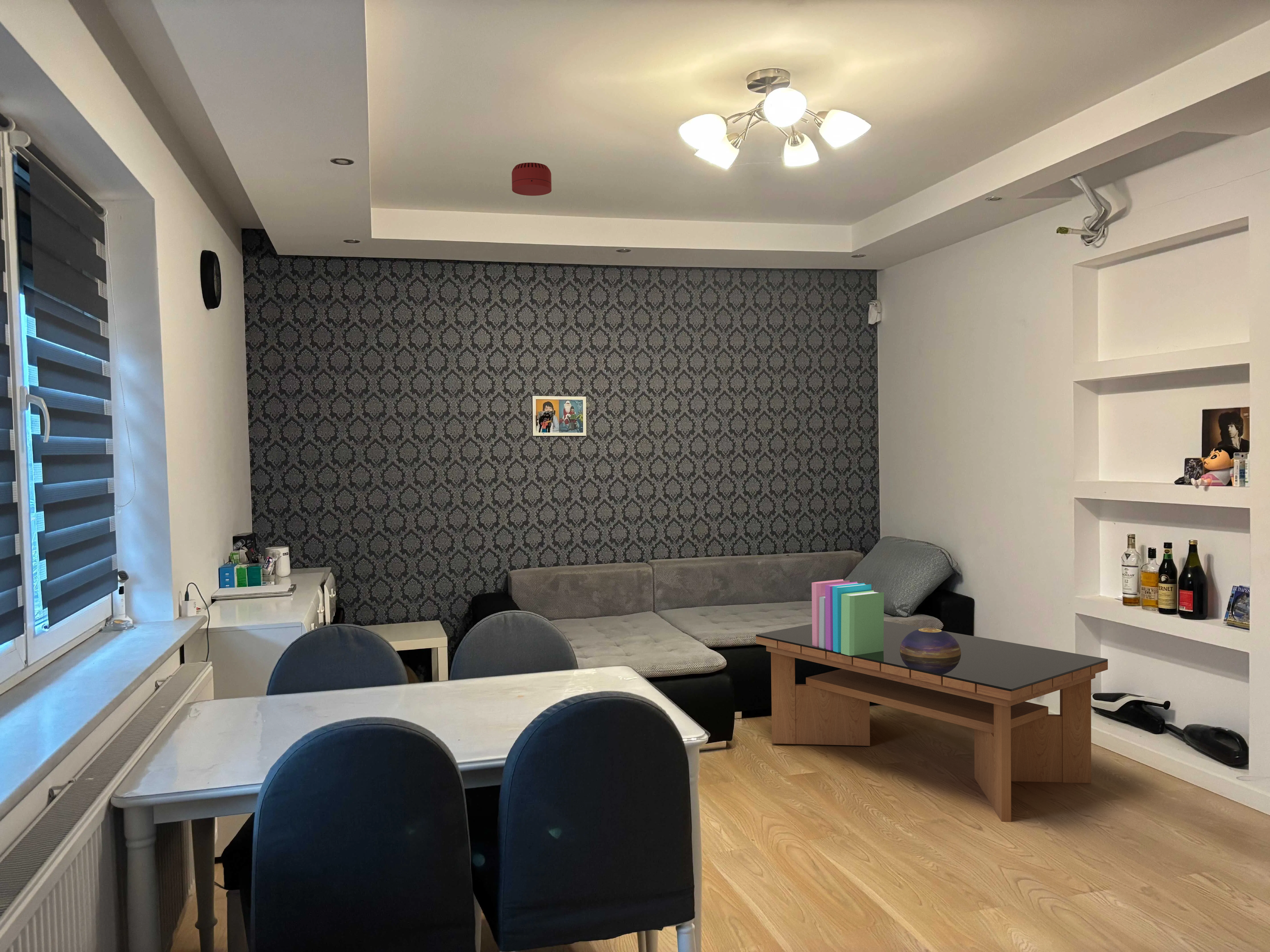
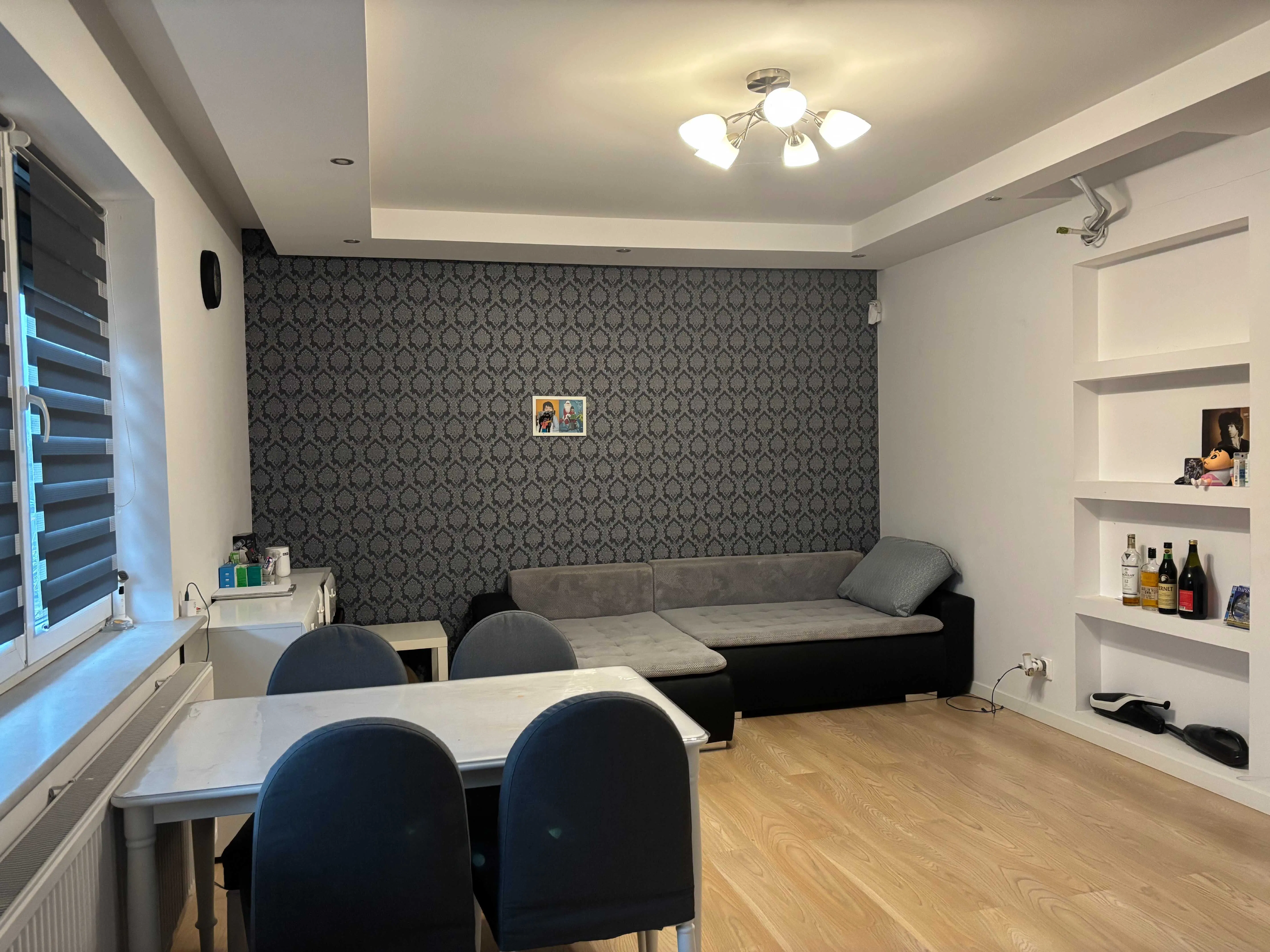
- decorative bowl [900,628,961,658]
- smoke detector [511,162,552,196]
- books [811,579,884,656]
- coffee table [756,621,1108,822]
